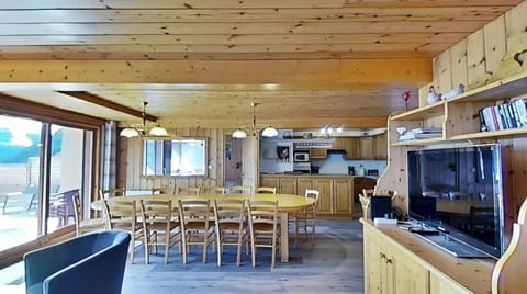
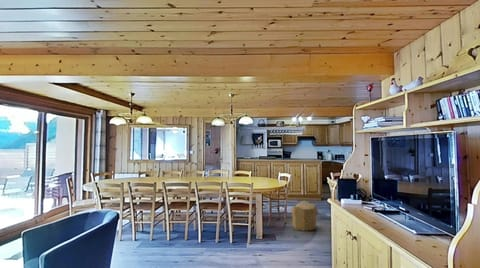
+ pouf [290,199,319,232]
